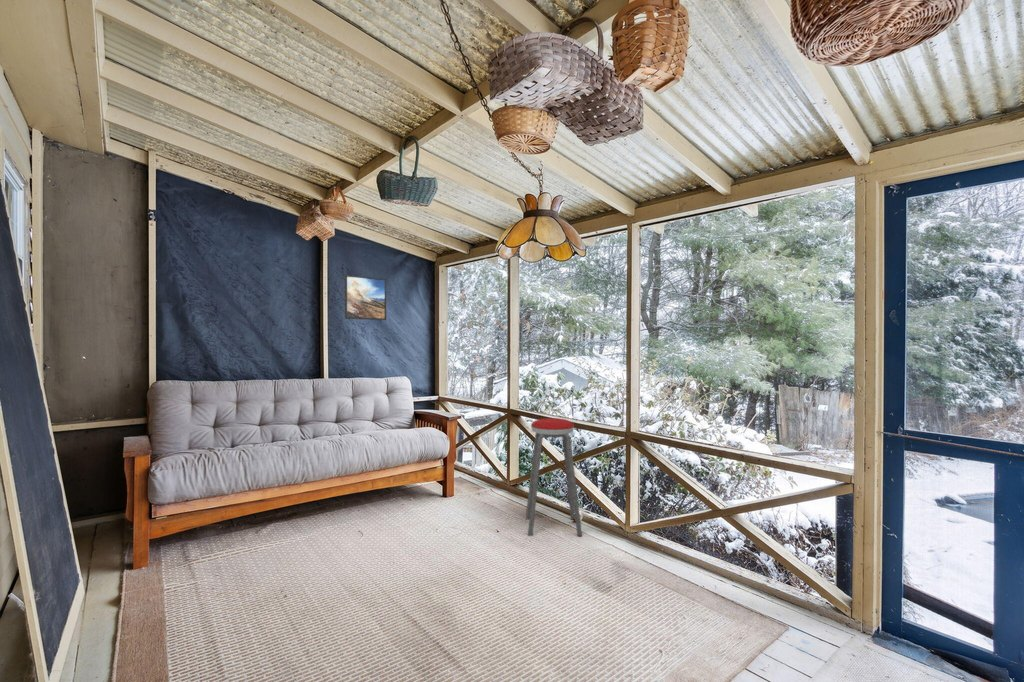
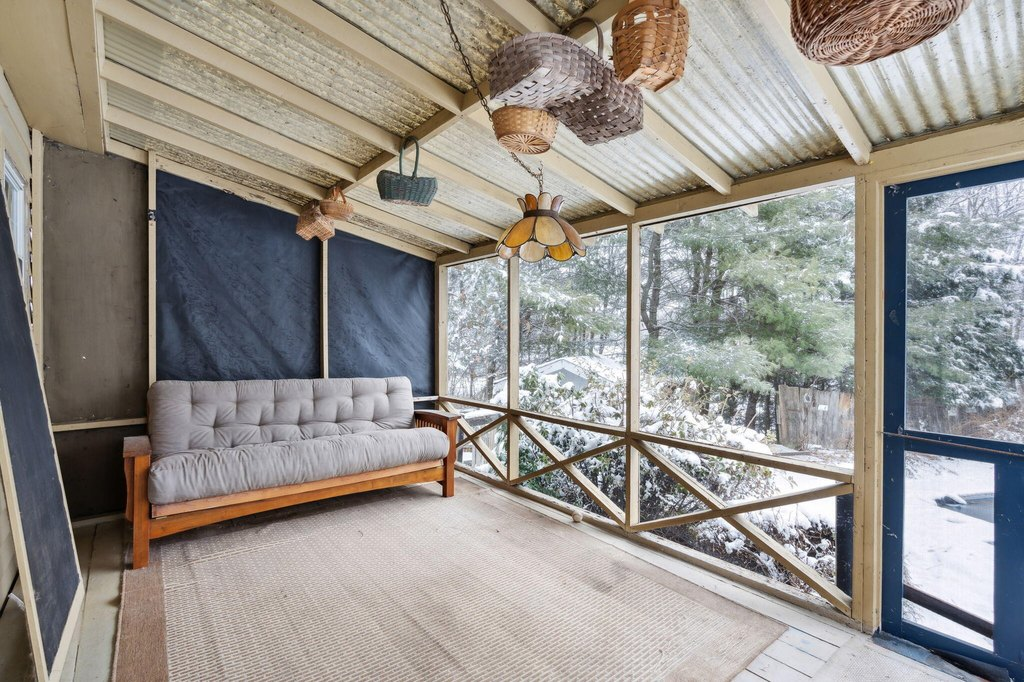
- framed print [344,274,387,321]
- music stool [525,417,583,537]
